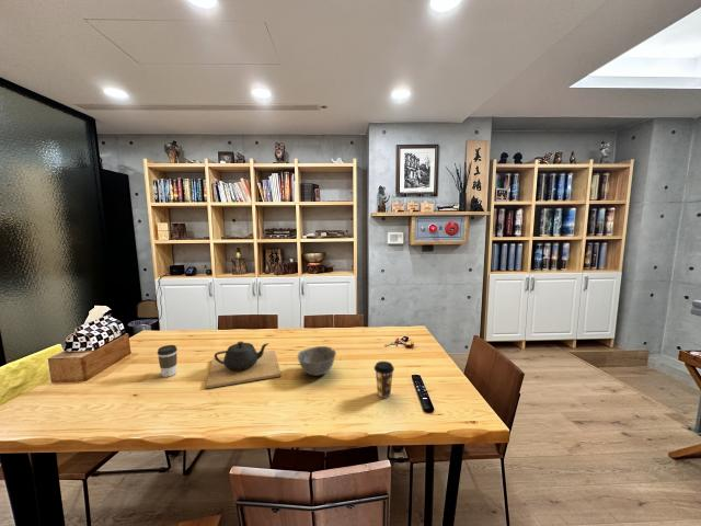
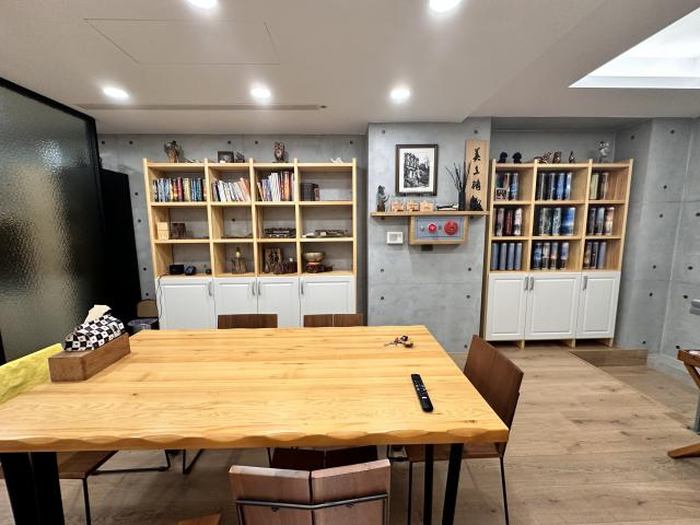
- coffee cup [157,344,179,378]
- teapot [205,341,281,389]
- bowl [297,345,337,377]
- coffee cup [374,361,395,399]
